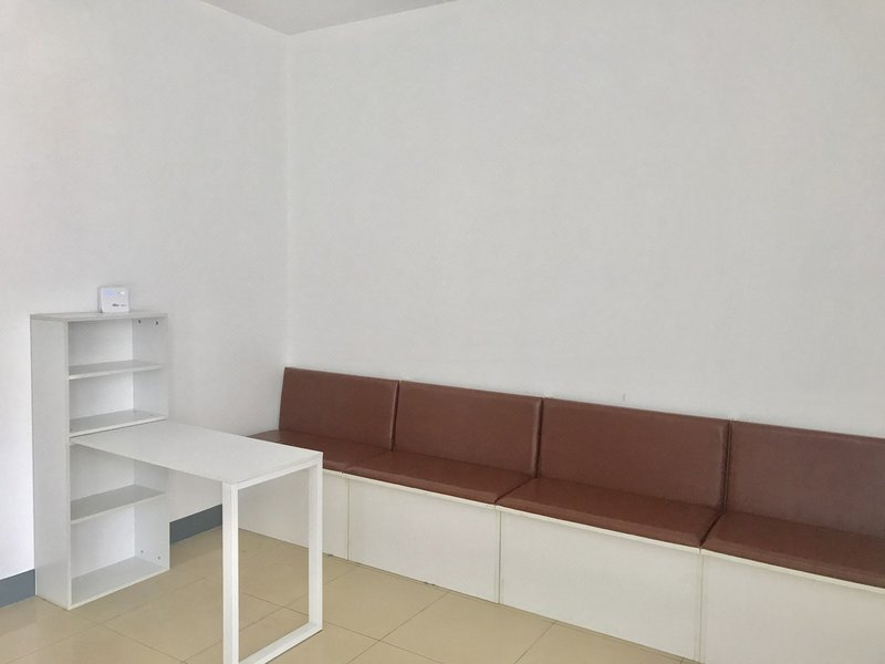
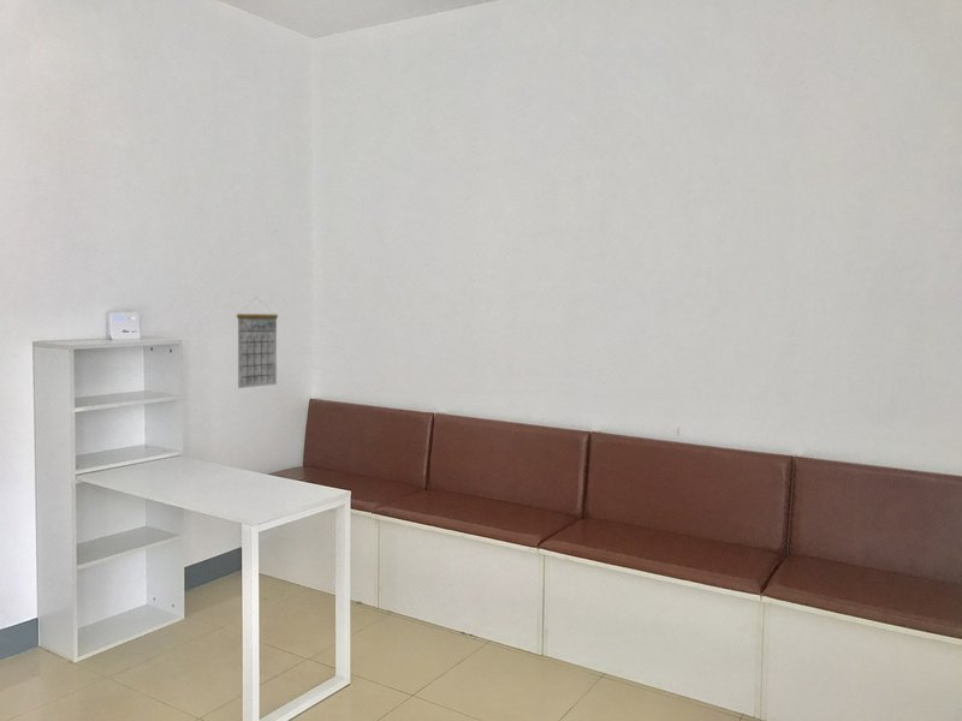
+ calendar [236,297,279,389]
